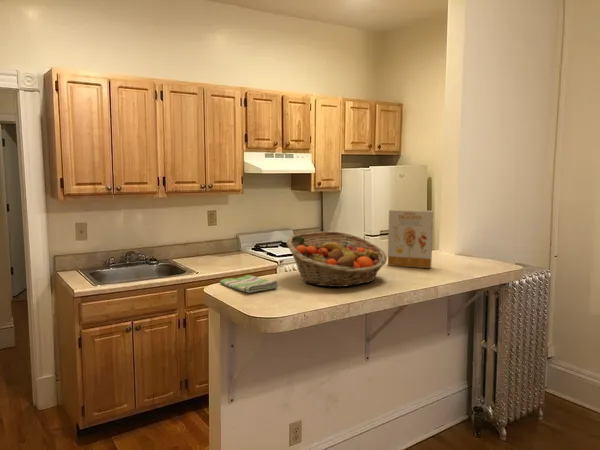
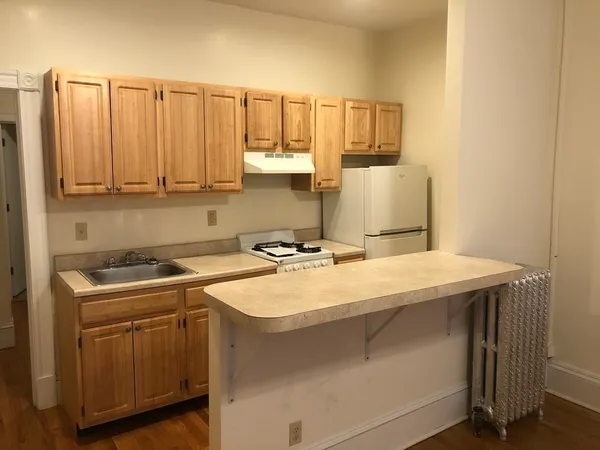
- cereal box [387,209,434,269]
- dish towel [219,274,280,294]
- fruit basket [285,230,388,288]
